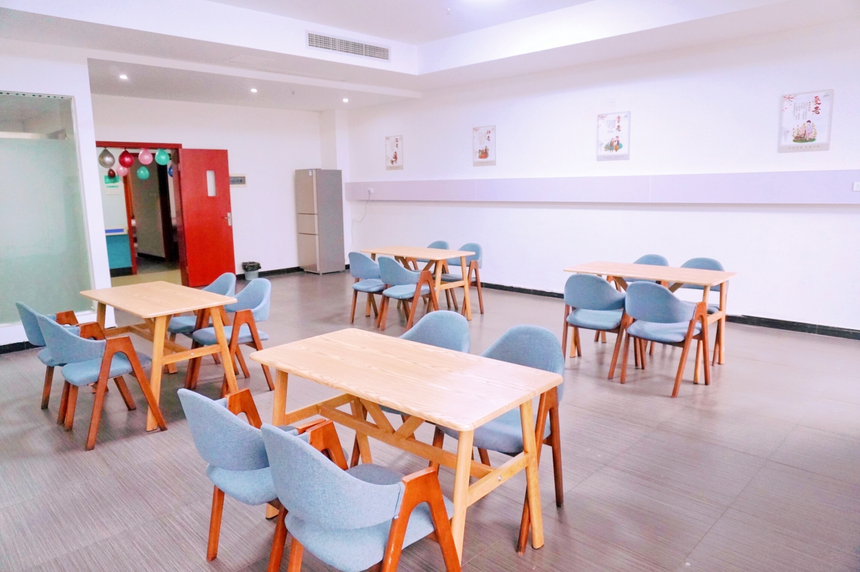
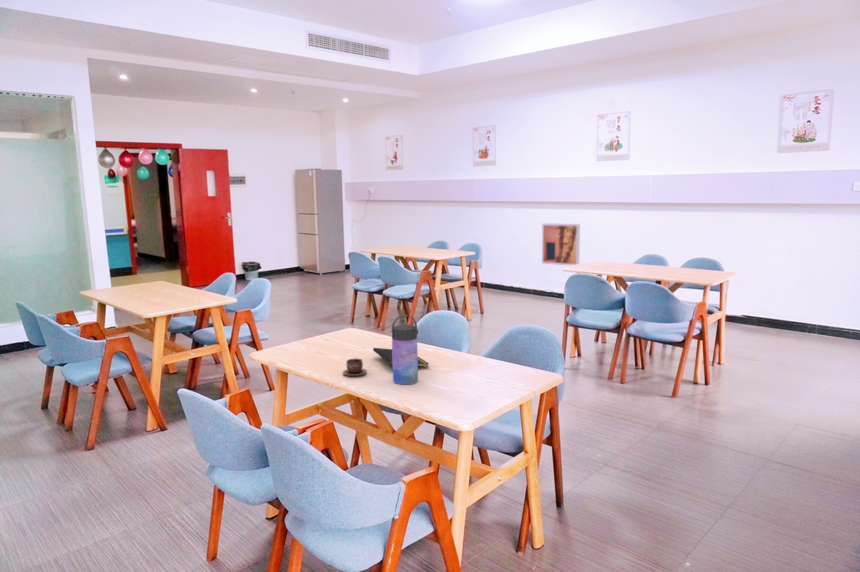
+ wall art [541,223,581,267]
+ notepad [372,347,430,374]
+ cup [342,357,368,377]
+ water bottle [389,314,419,385]
